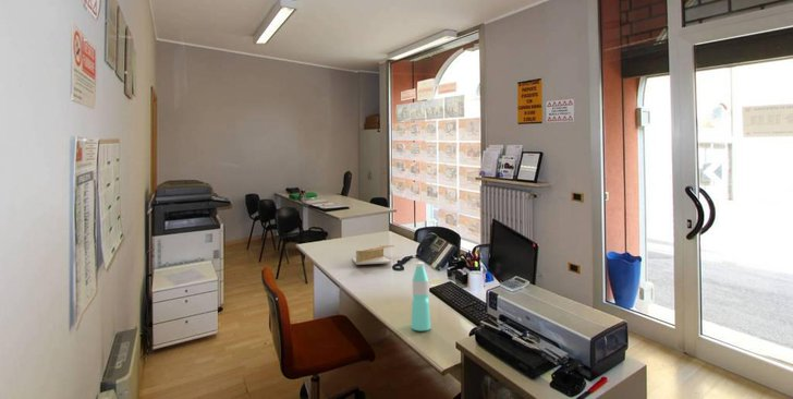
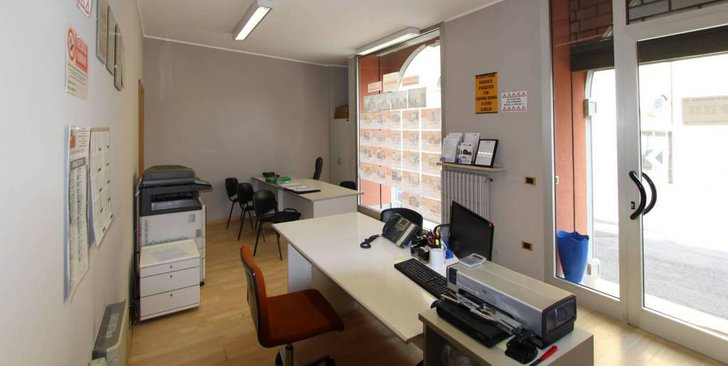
- water bottle [411,261,431,331]
- architectural model [352,244,395,266]
